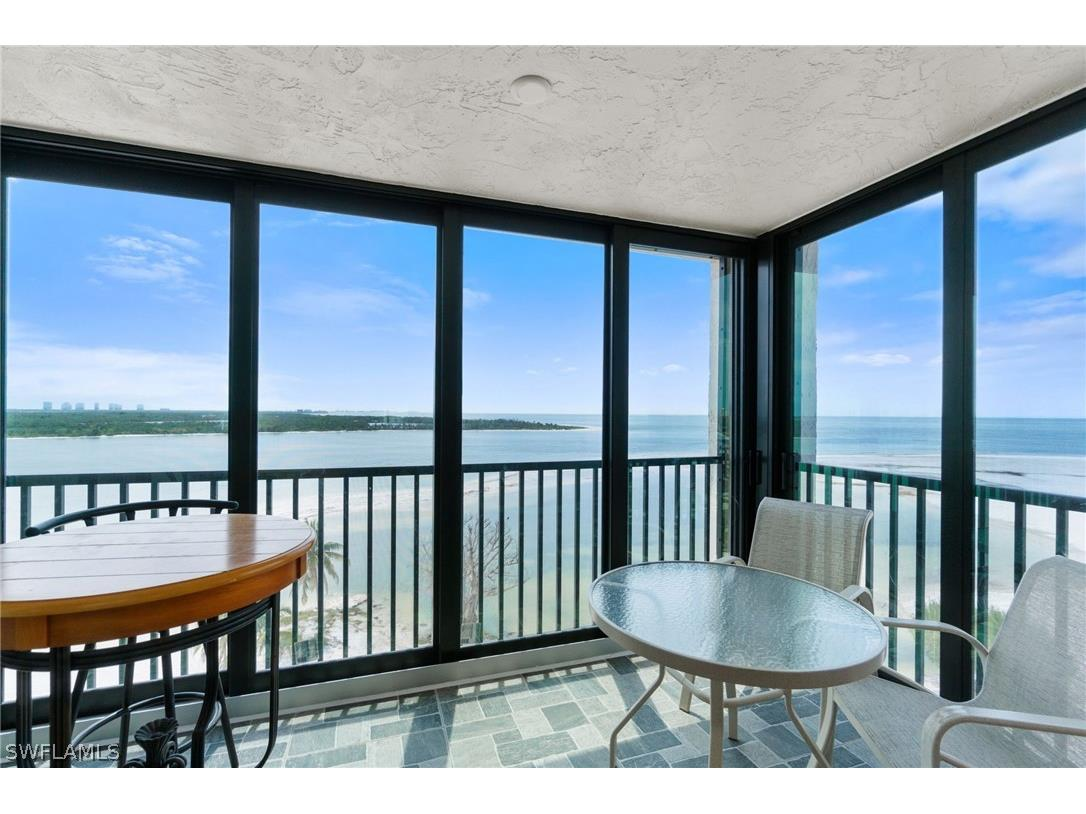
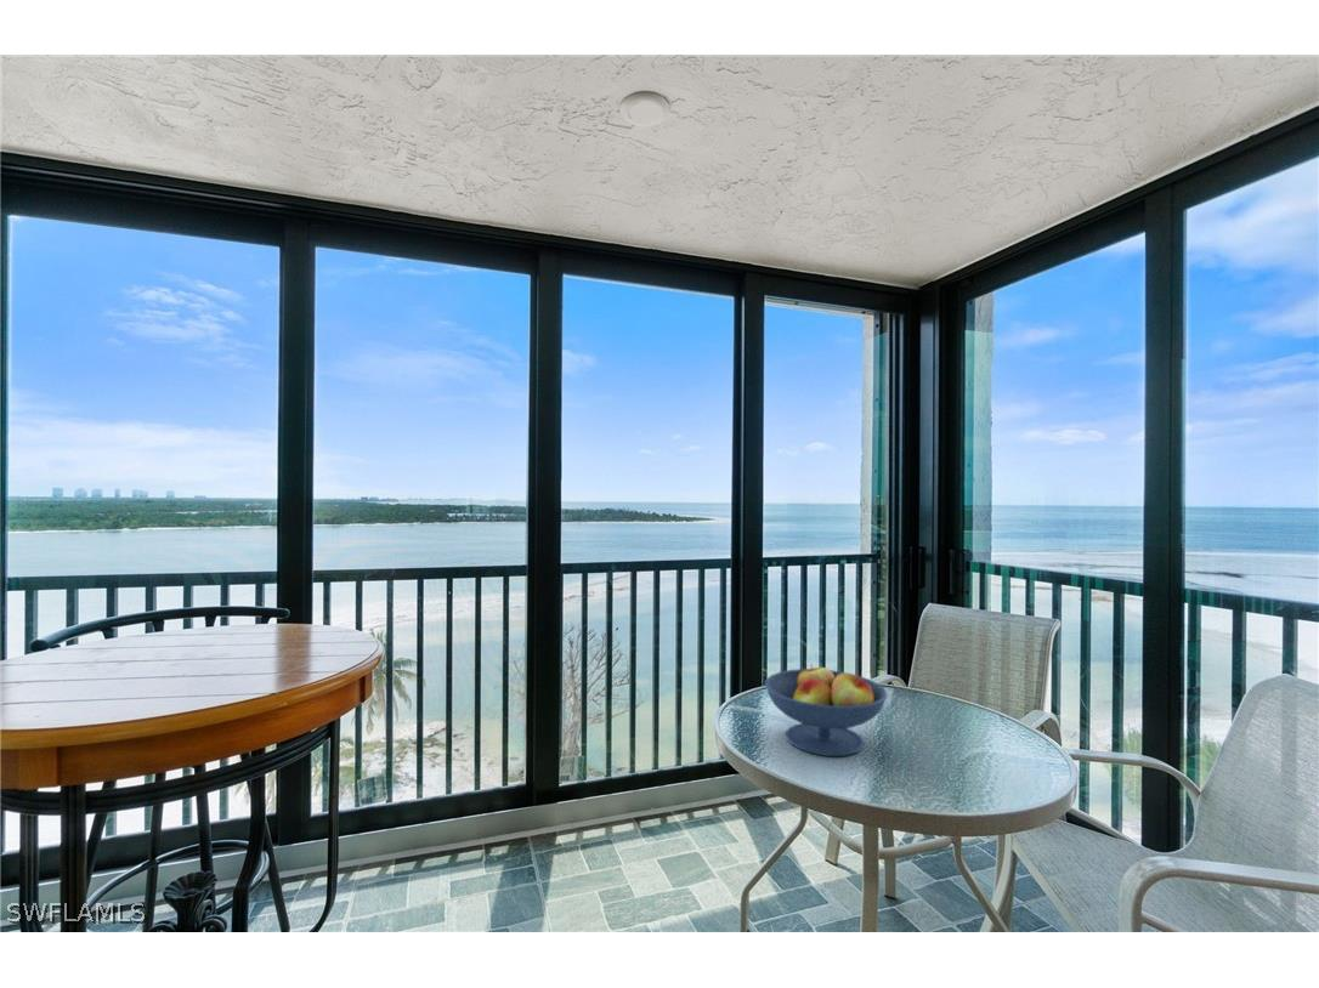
+ fruit bowl [764,663,889,757]
